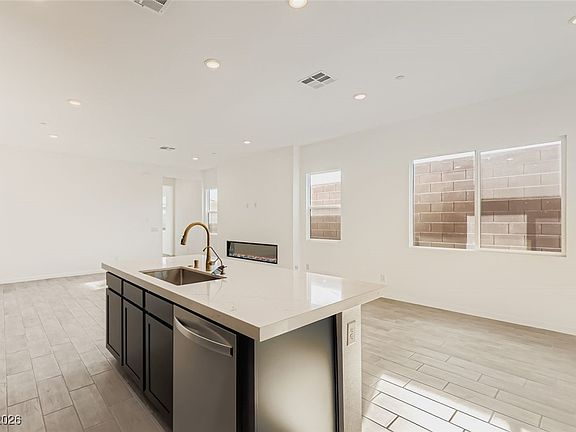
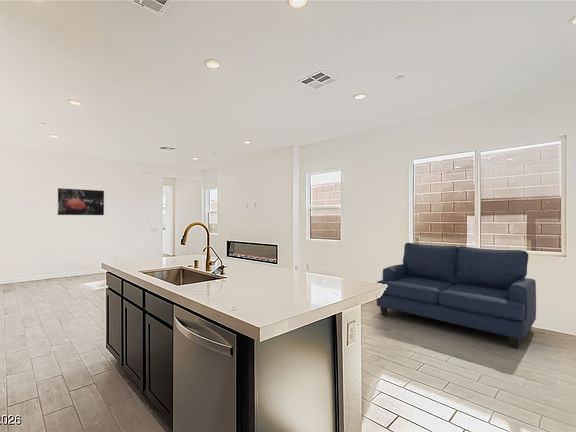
+ wall art [57,187,105,216]
+ sofa [376,242,537,350]
